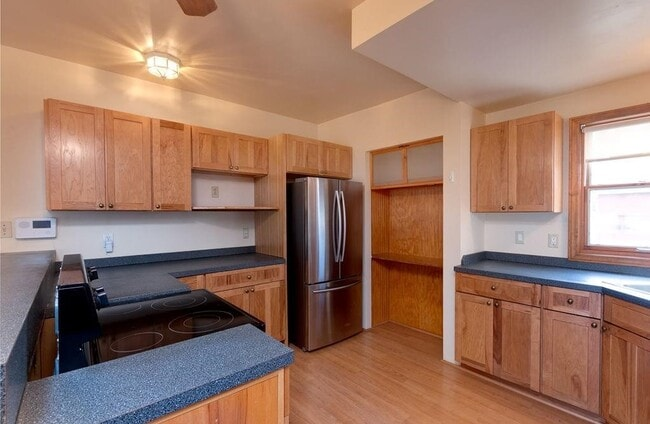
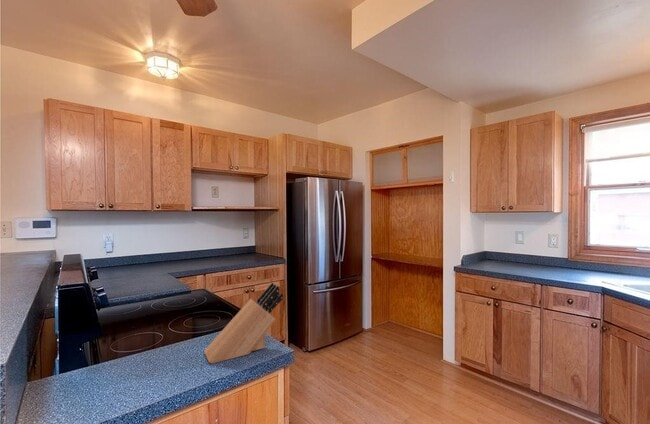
+ knife block [203,282,284,364]
